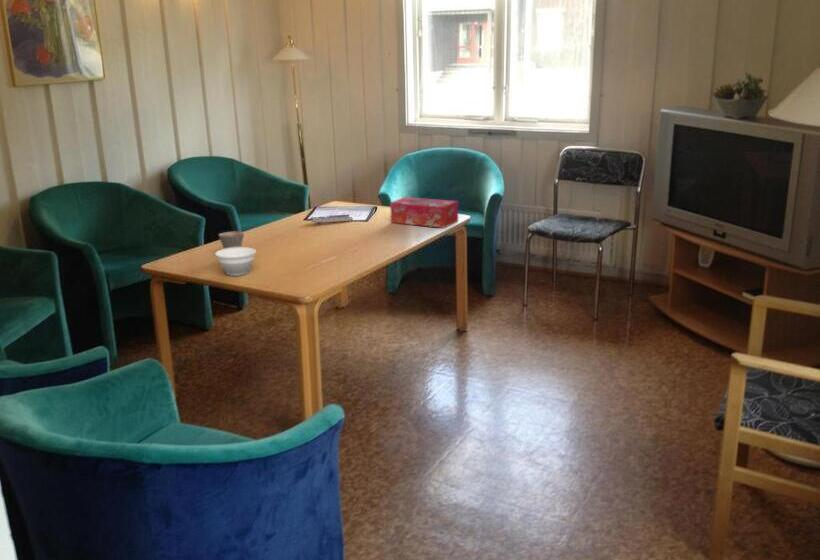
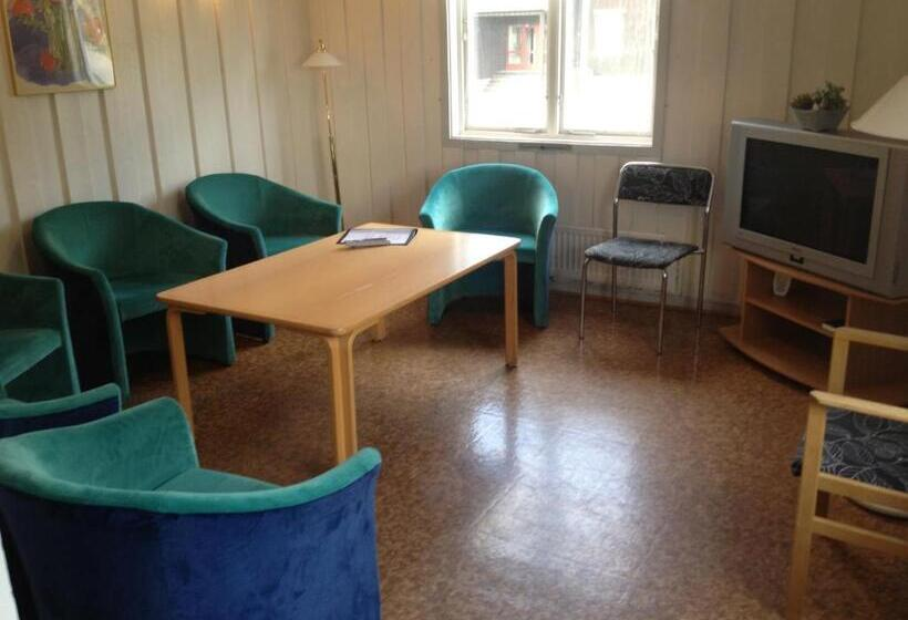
- bowl [214,246,257,277]
- cup [218,231,245,249]
- tissue box [389,196,459,229]
